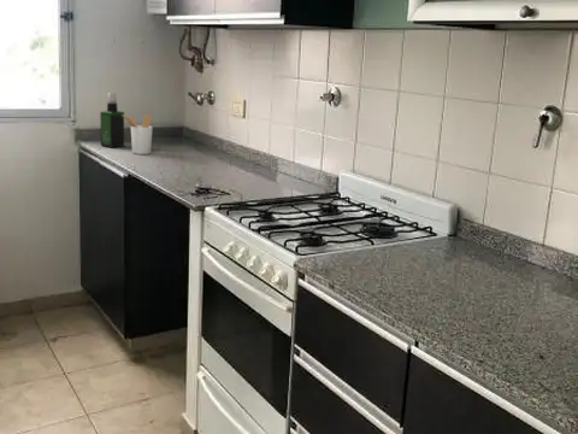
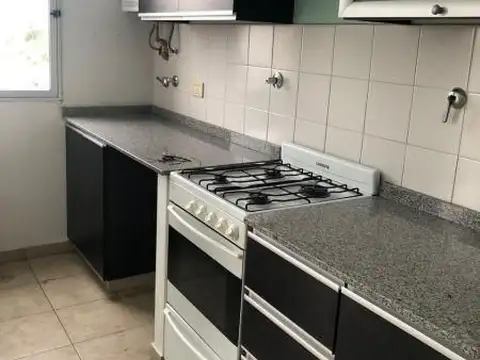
- utensil holder [122,113,154,156]
- spray bottle [99,92,125,148]
